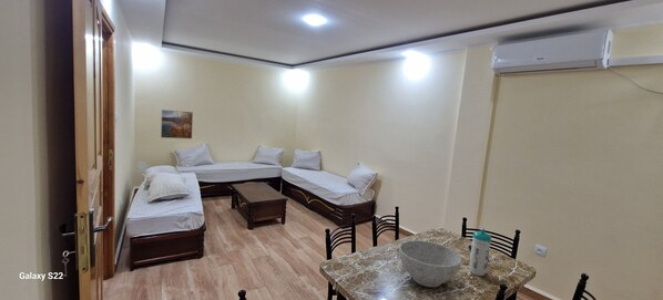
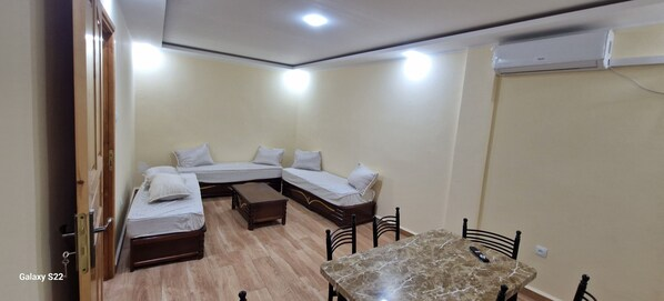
- bowl [398,239,462,288]
- water bottle [468,228,492,277]
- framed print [160,108,194,139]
